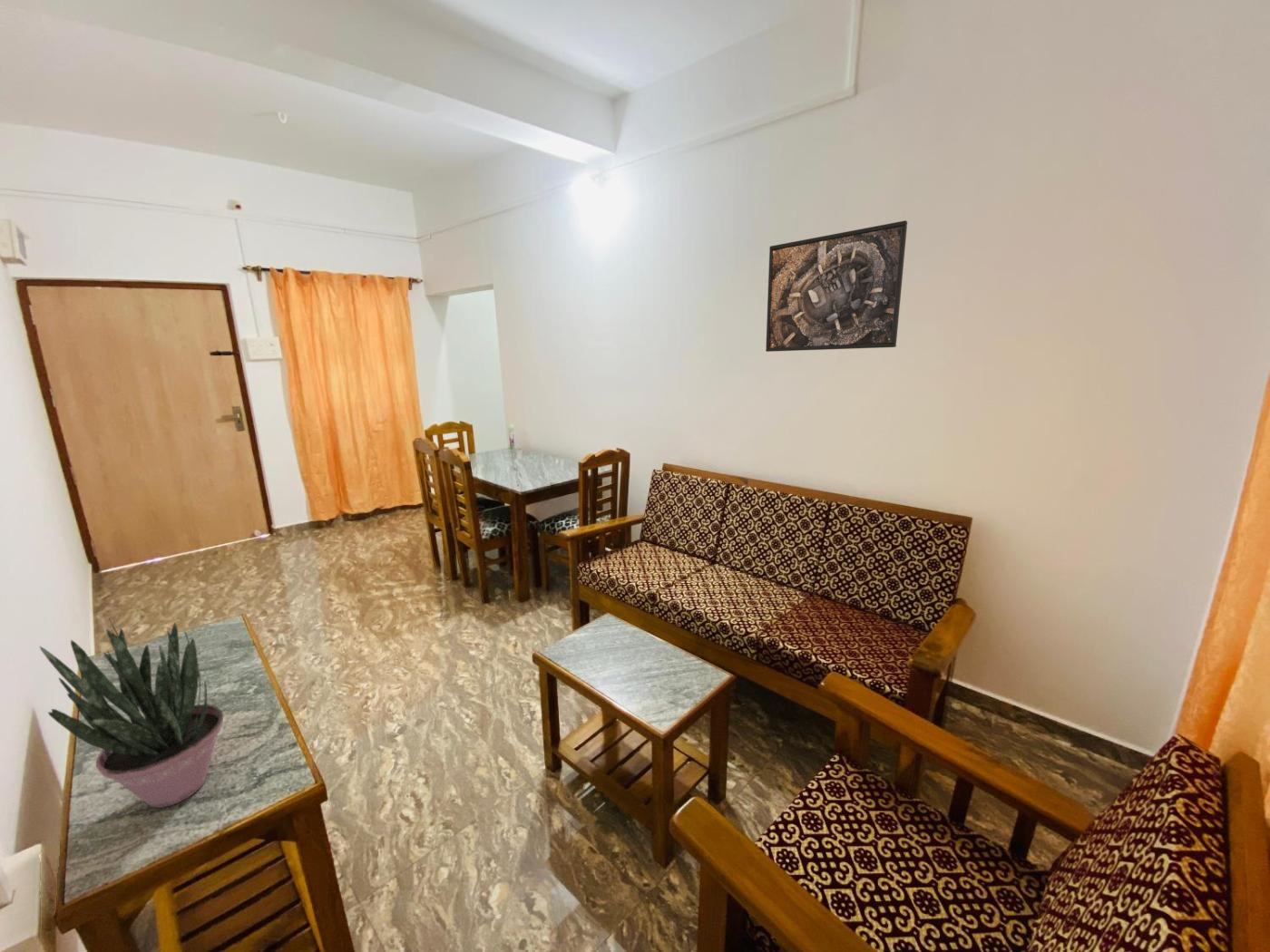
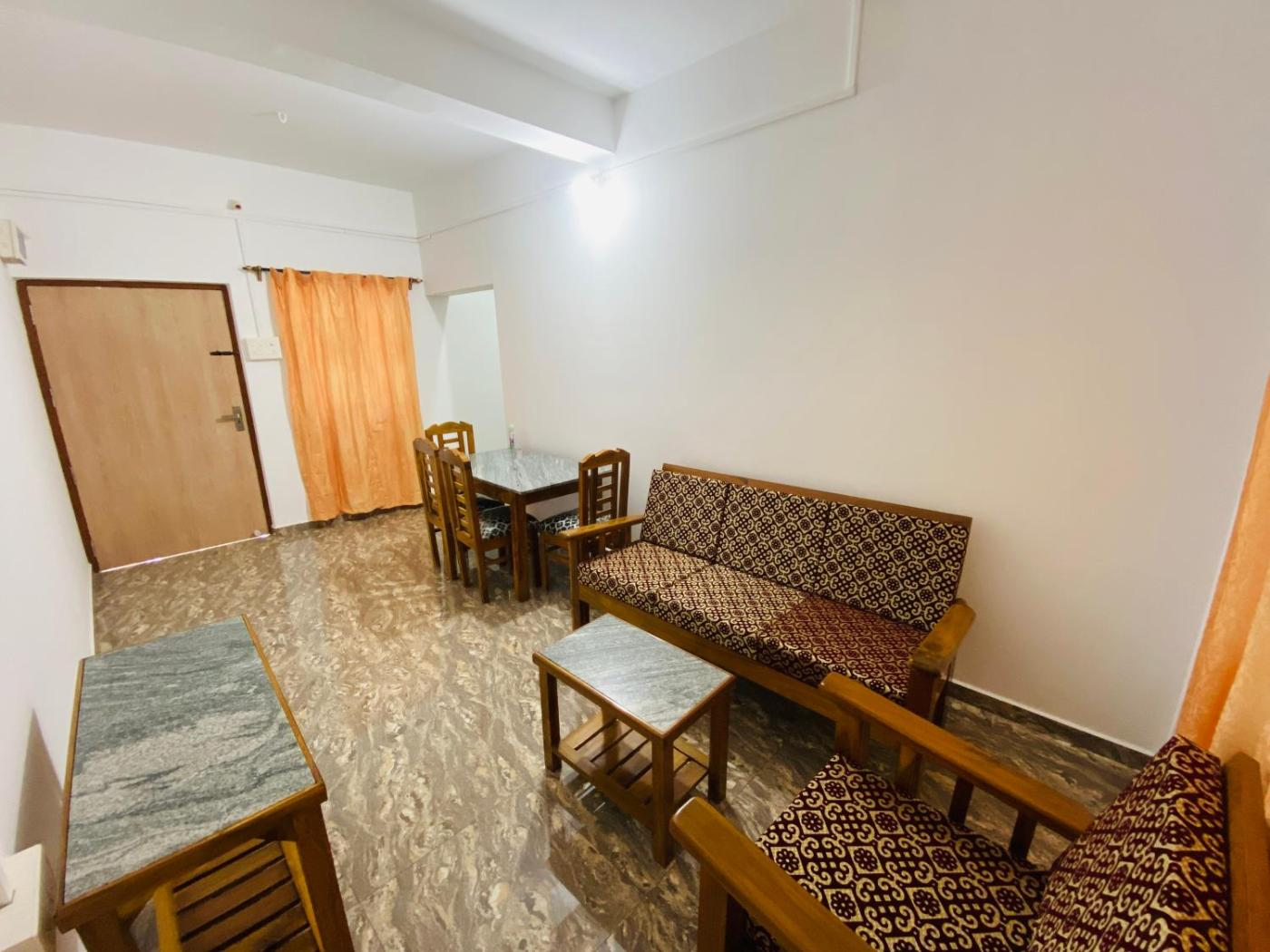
- potted plant [39,617,224,809]
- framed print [765,219,908,353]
